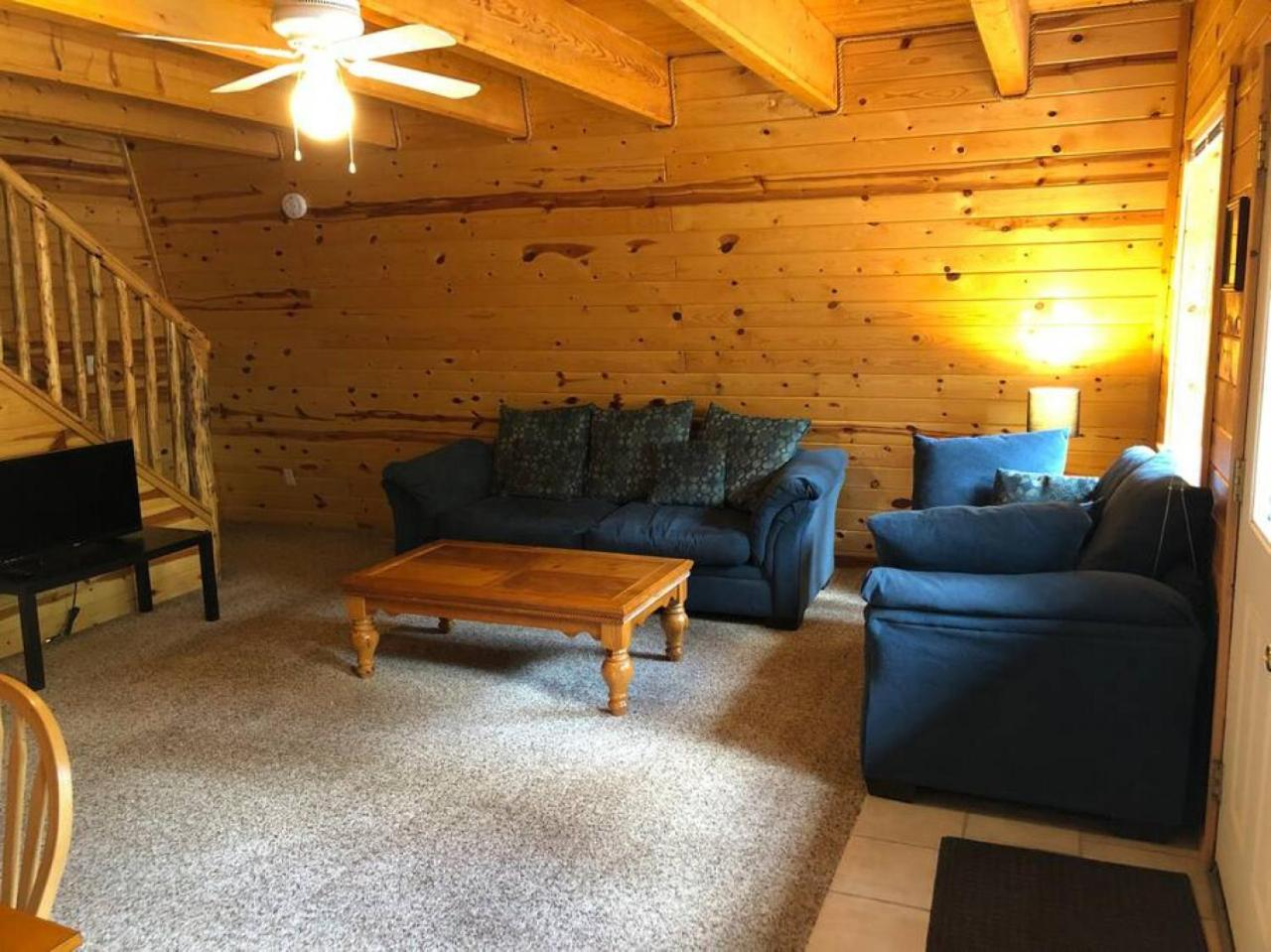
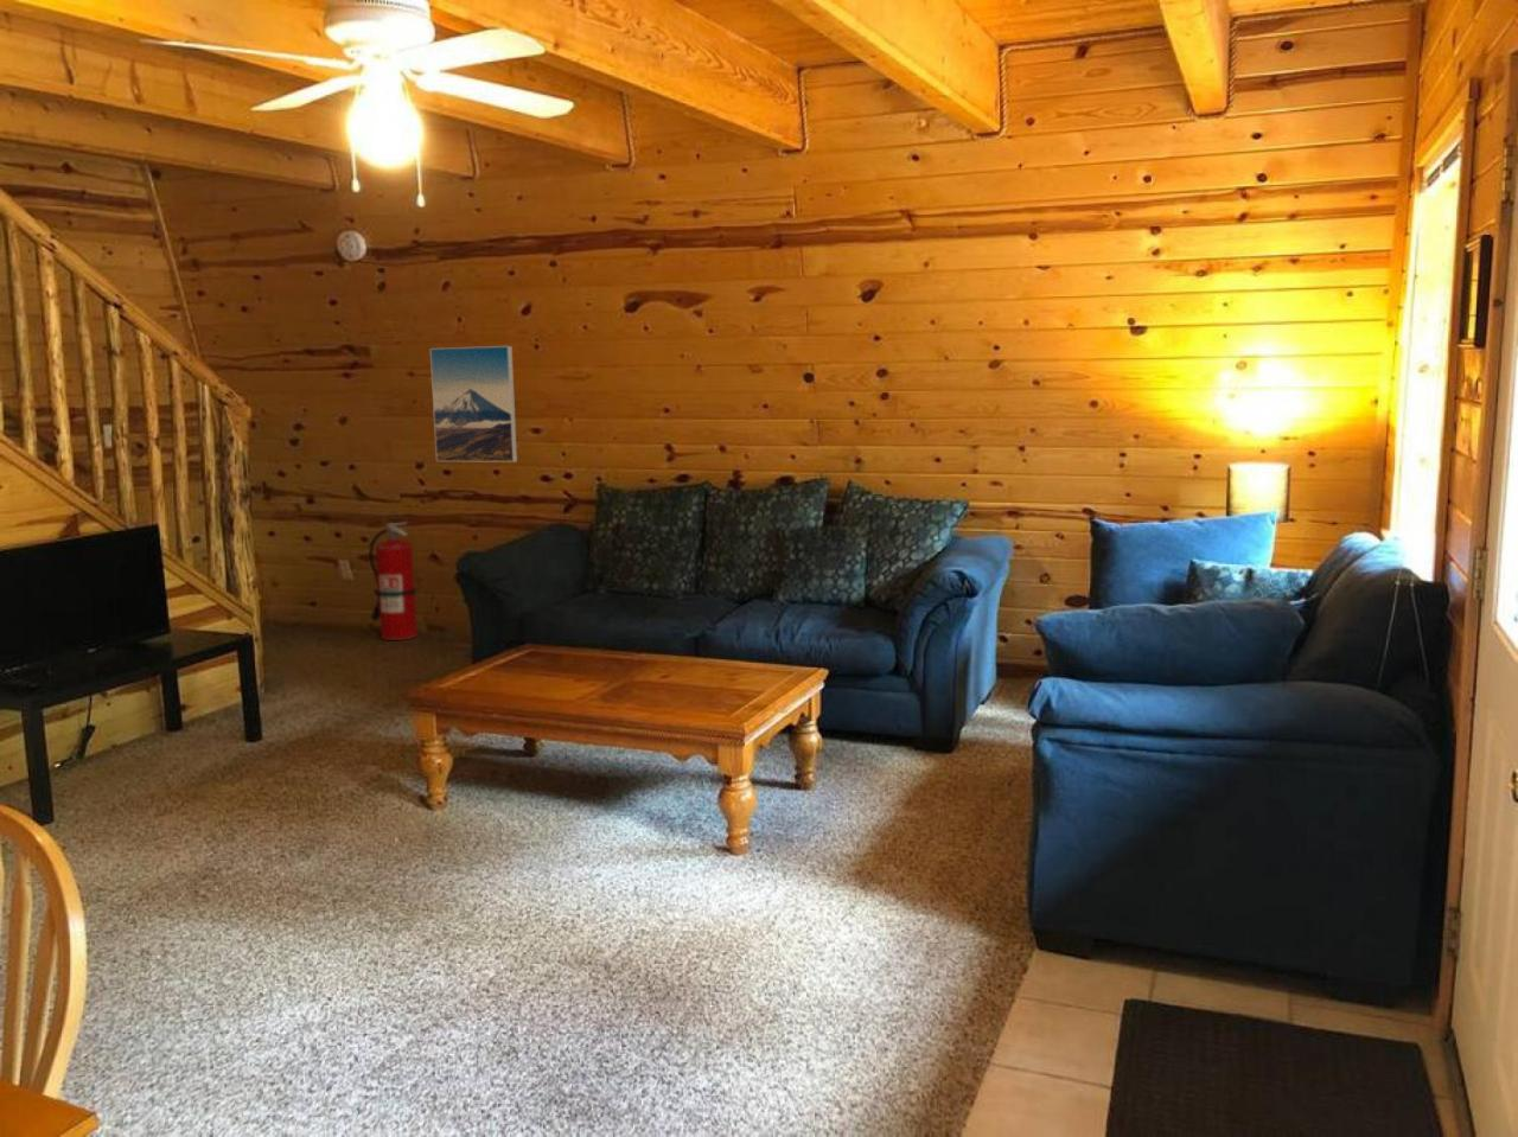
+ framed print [429,345,518,463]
+ fire extinguisher [368,521,419,641]
